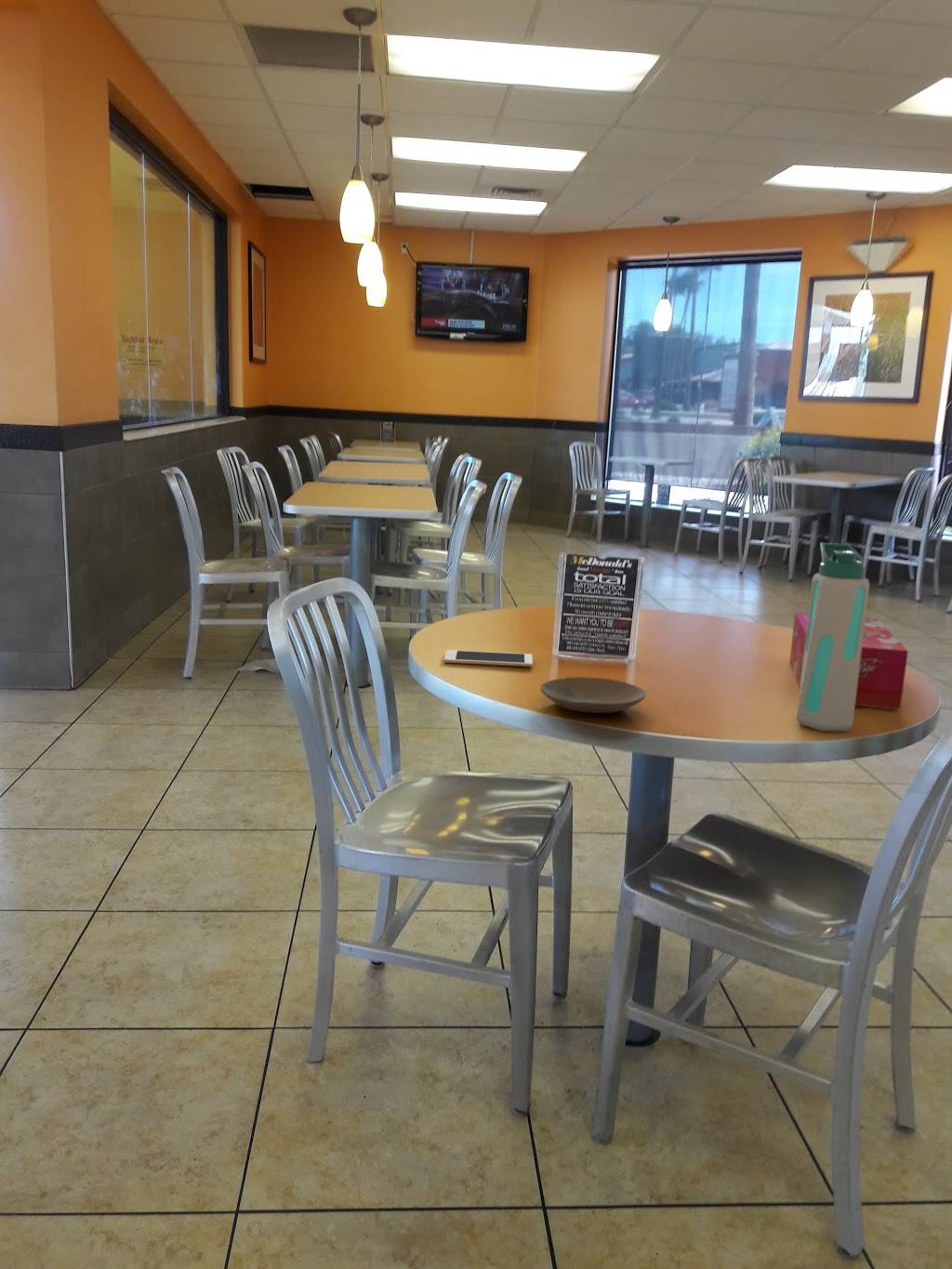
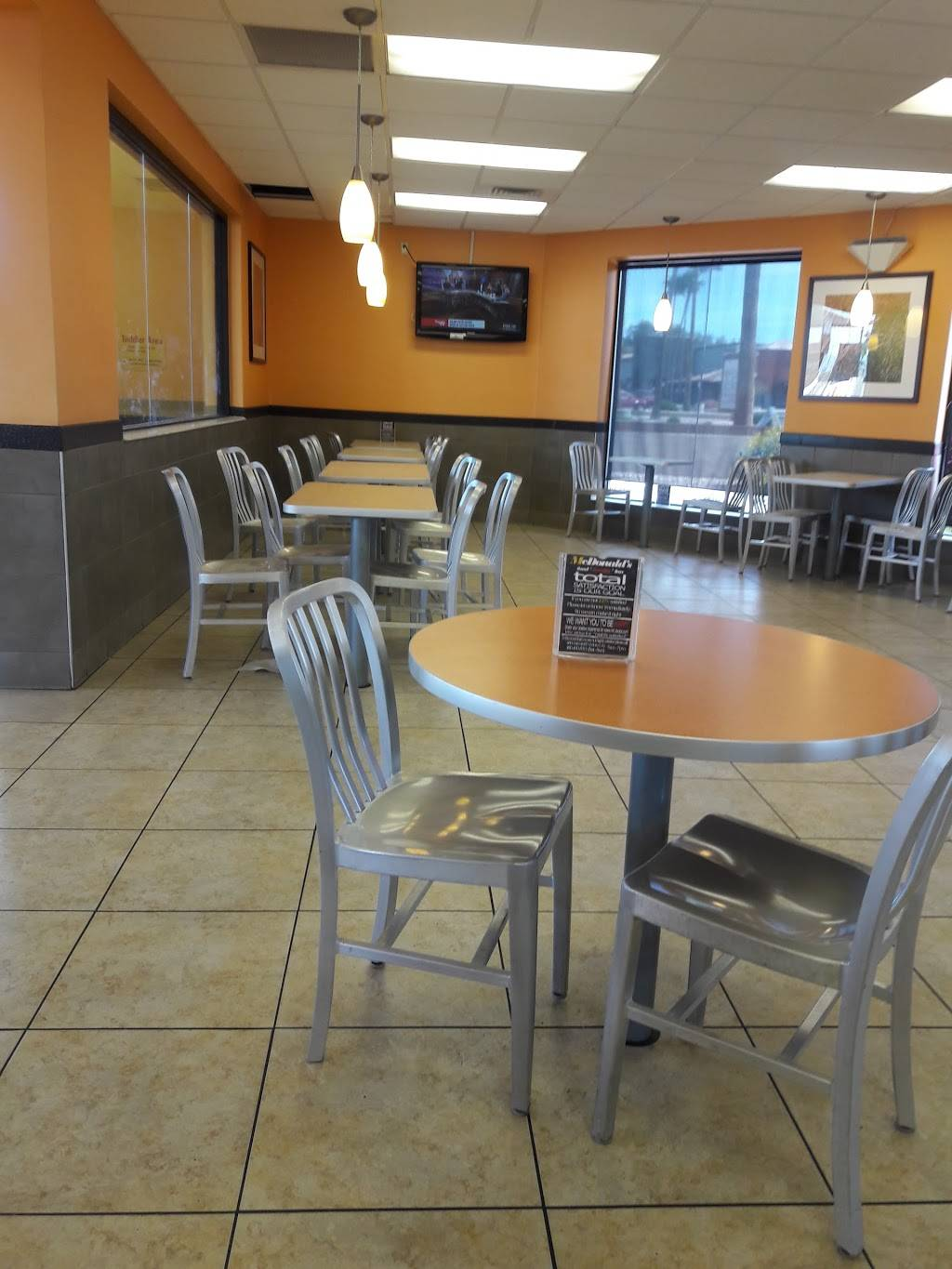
- cell phone [443,649,534,668]
- plate [539,676,647,714]
- tissue box [788,612,909,710]
- water bottle [795,542,870,732]
